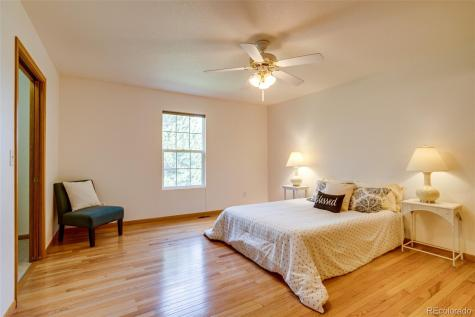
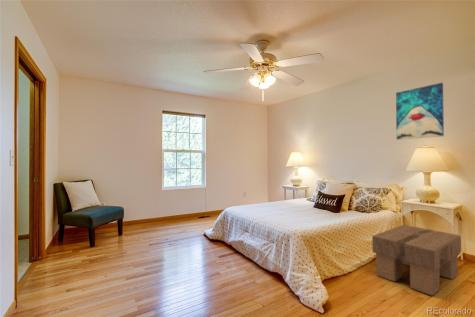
+ footstool [371,224,462,297]
+ wall art [395,82,445,140]
